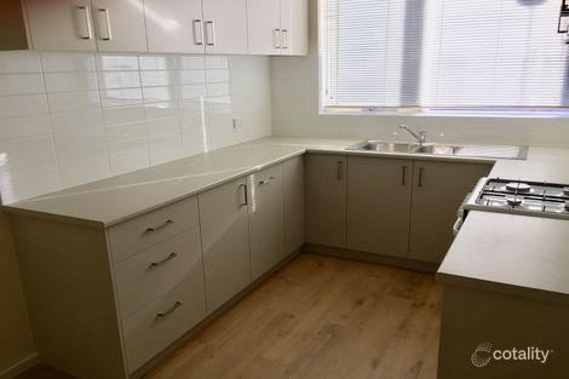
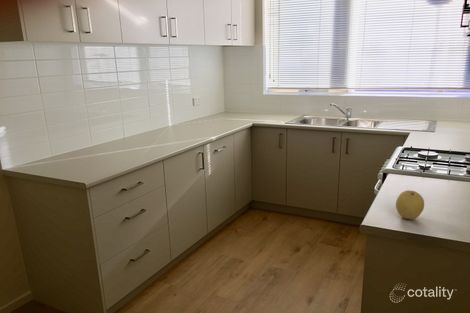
+ fruit [395,189,425,220]
